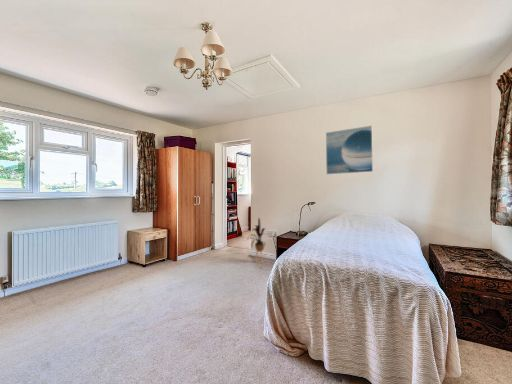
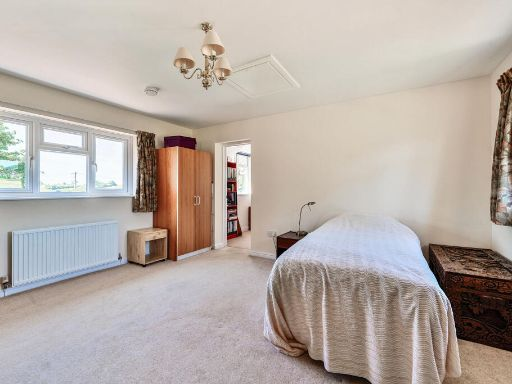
- house plant [244,217,267,264]
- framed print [325,125,374,175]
